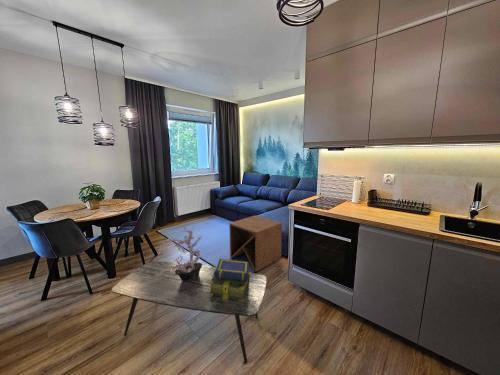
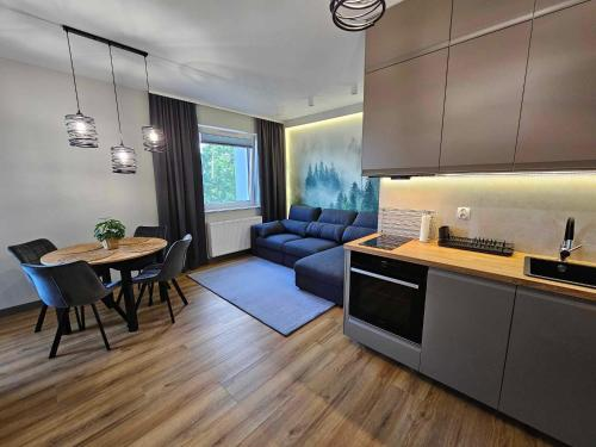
- potted plant [159,224,203,281]
- stack of books [209,258,252,302]
- side table [228,215,283,273]
- coffee table [111,260,267,365]
